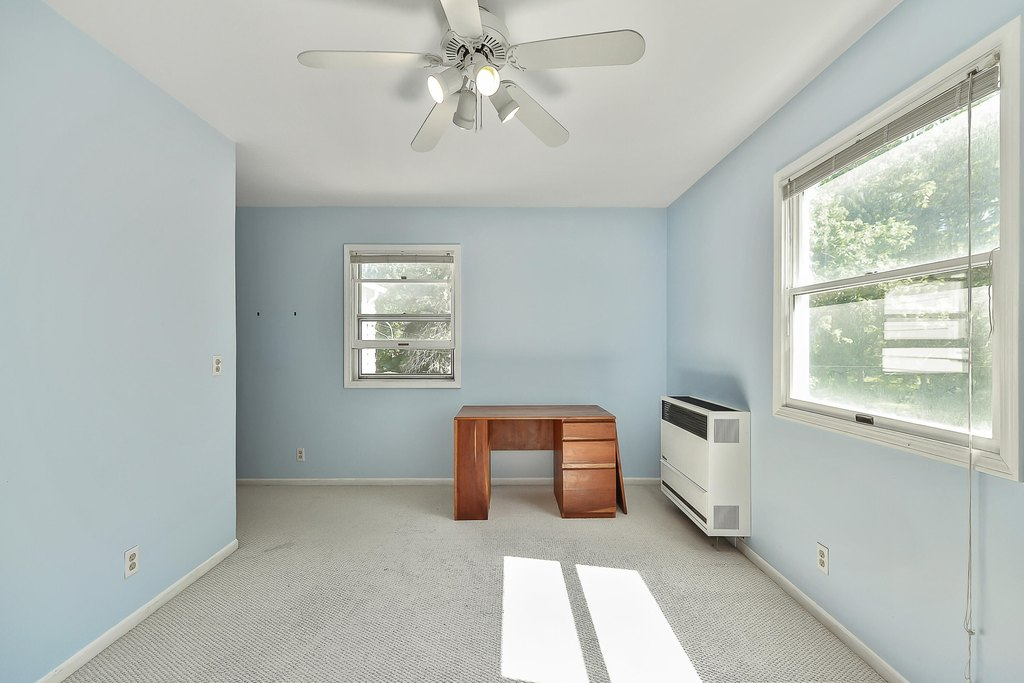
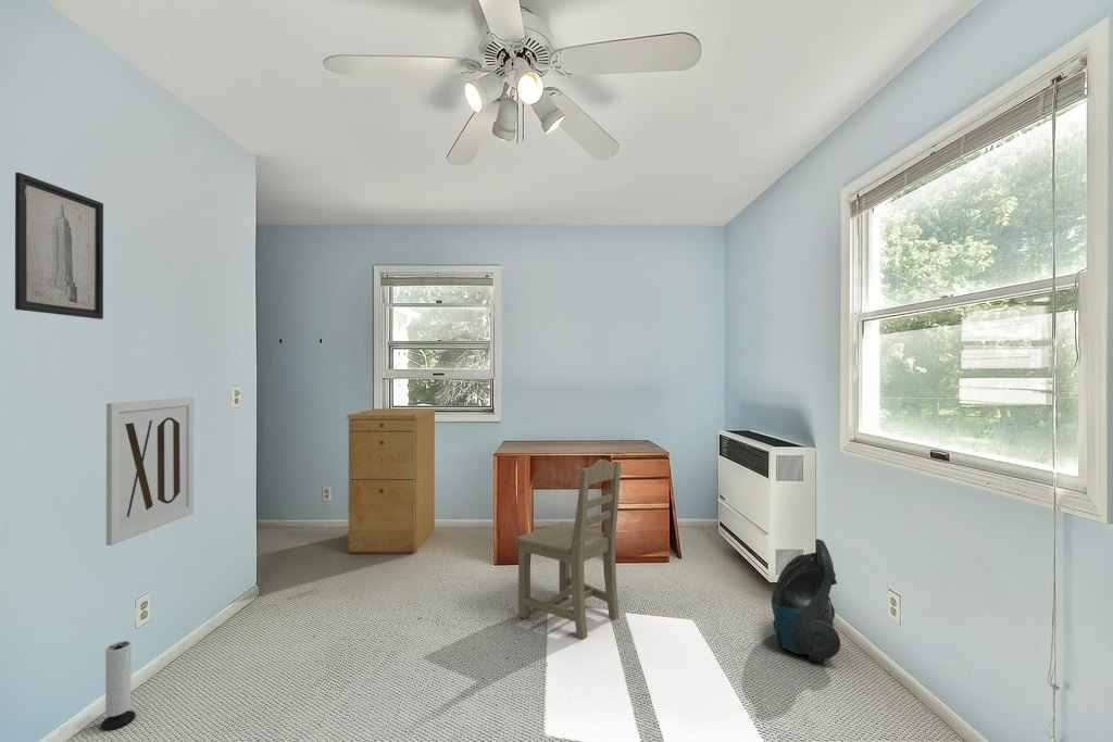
+ vacuum cleaner [771,538,841,664]
+ chair [515,458,622,641]
+ speaker [100,640,137,731]
+ wall art [14,172,104,320]
+ wall art [105,397,195,546]
+ filing cabinet [346,407,436,554]
